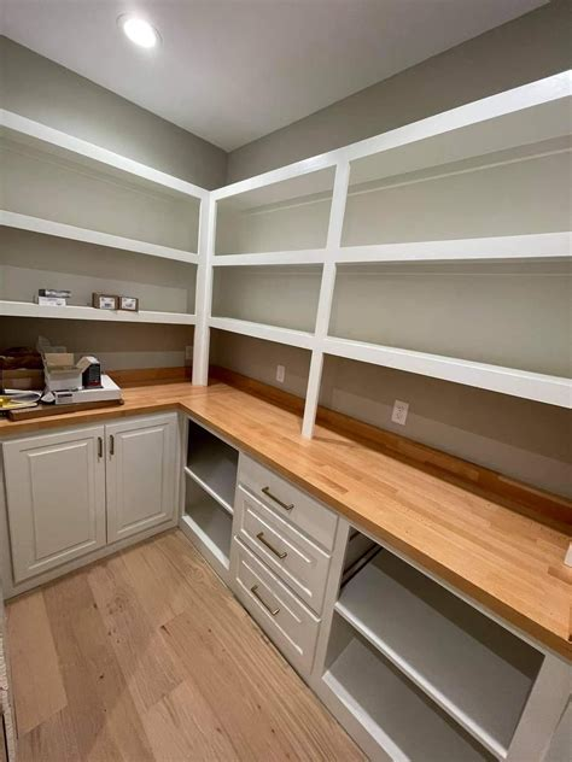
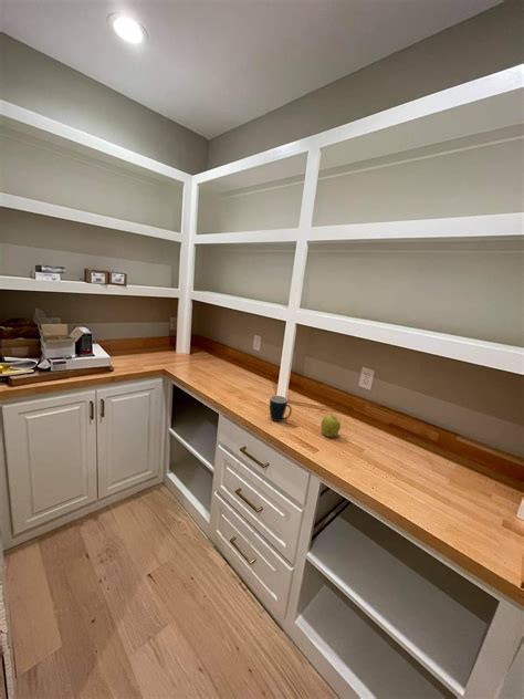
+ mug [269,395,293,422]
+ apple [319,411,342,438]
